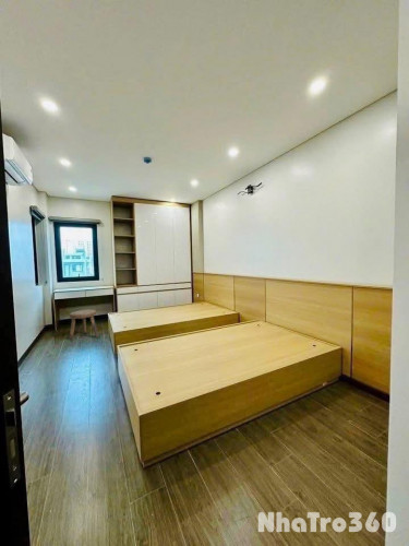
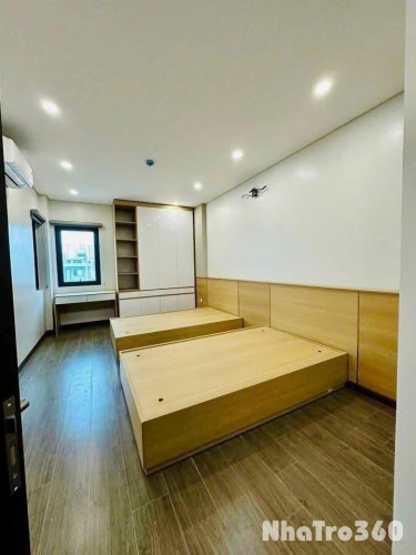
- stool [69,308,99,341]
